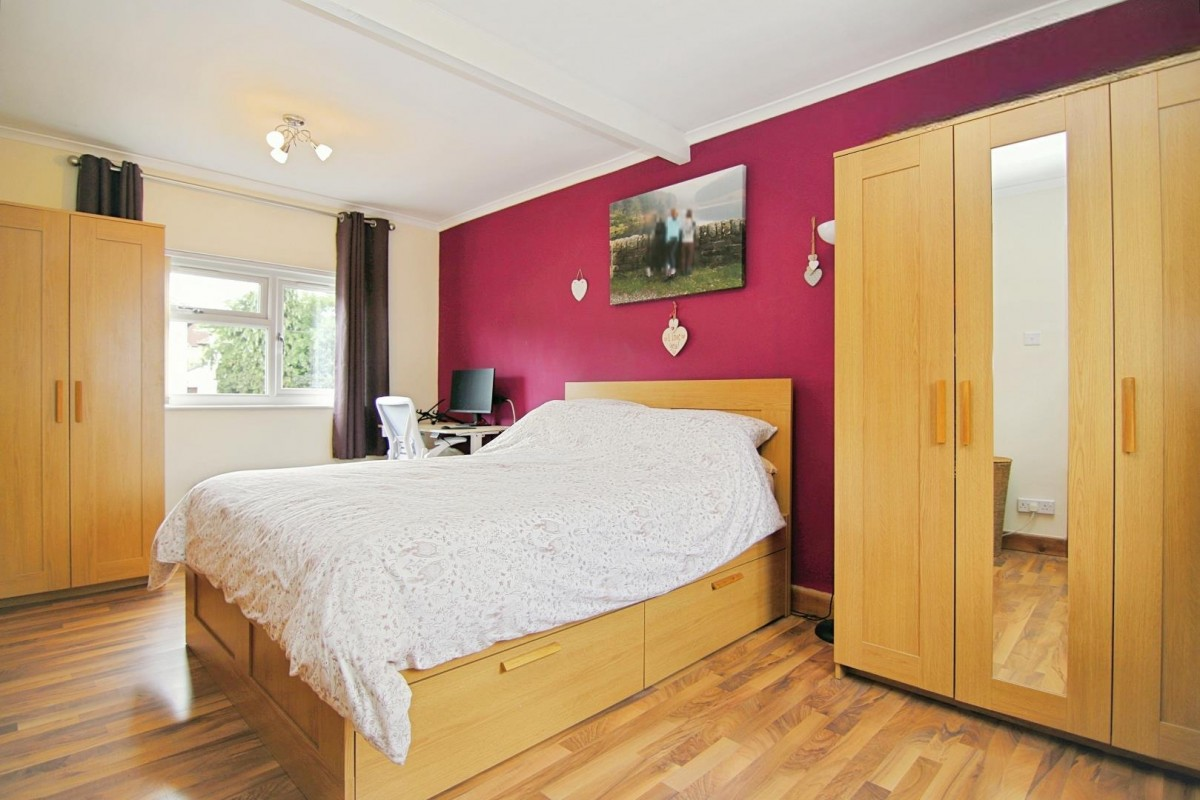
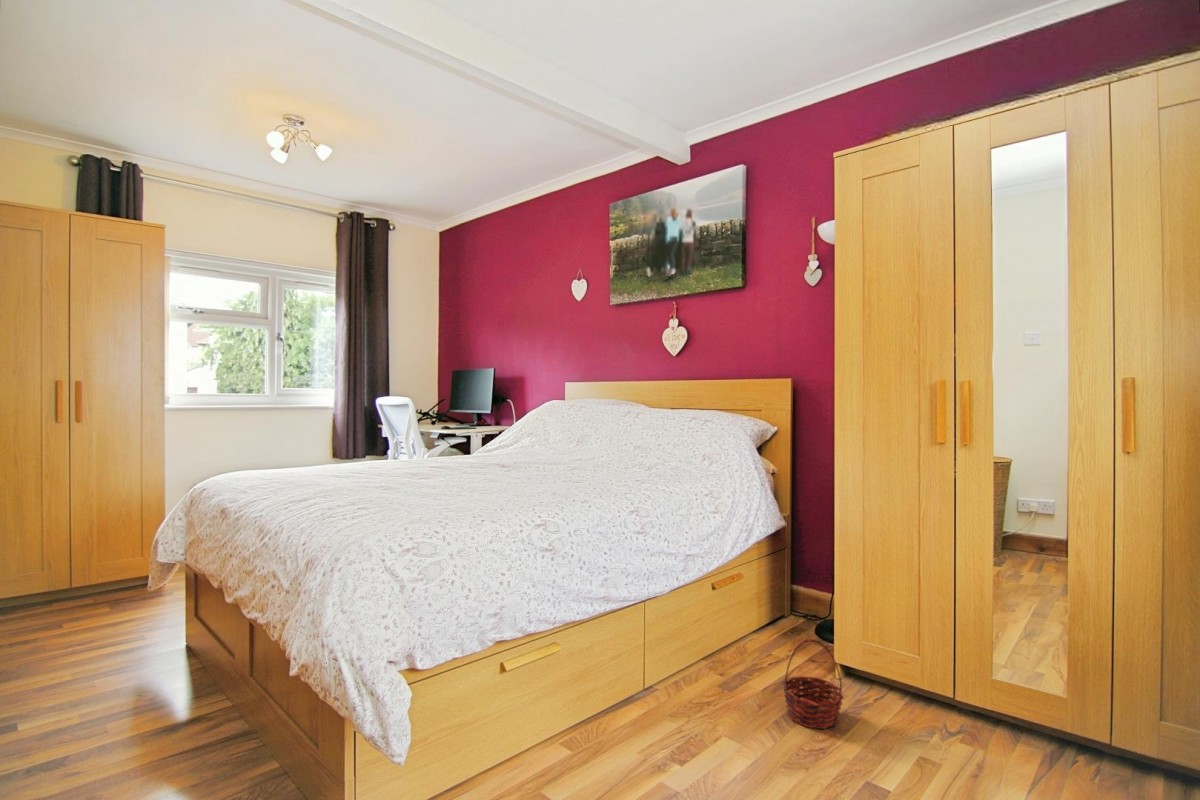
+ basket [782,638,844,730]
